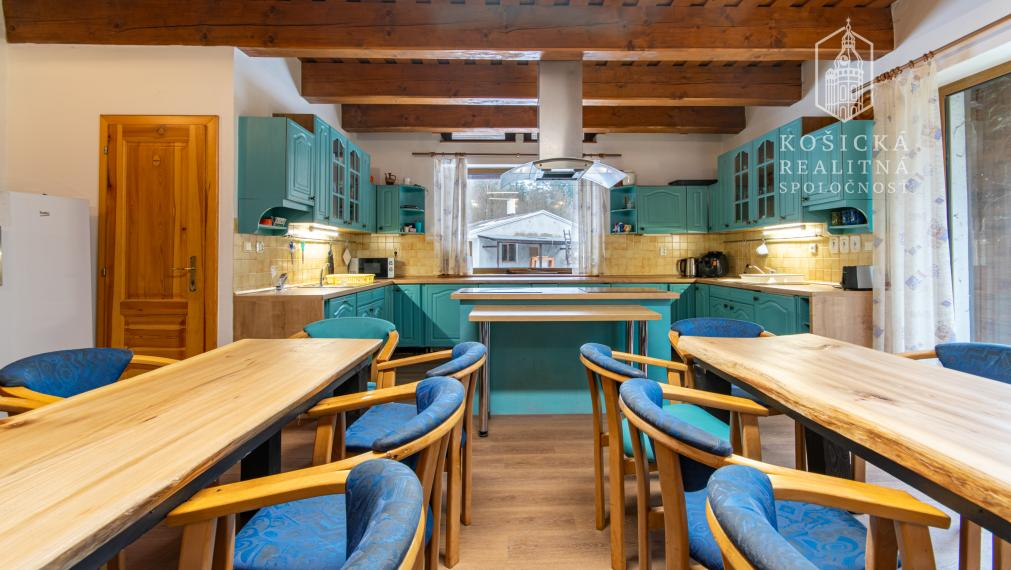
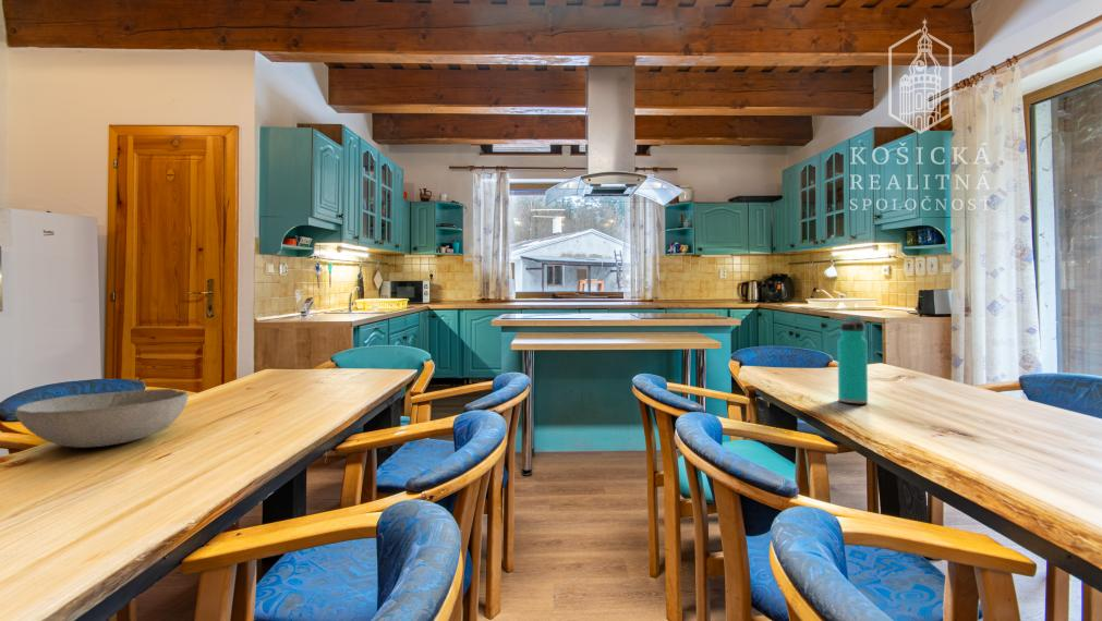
+ water bottle [837,316,869,404]
+ bowl [14,388,190,449]
